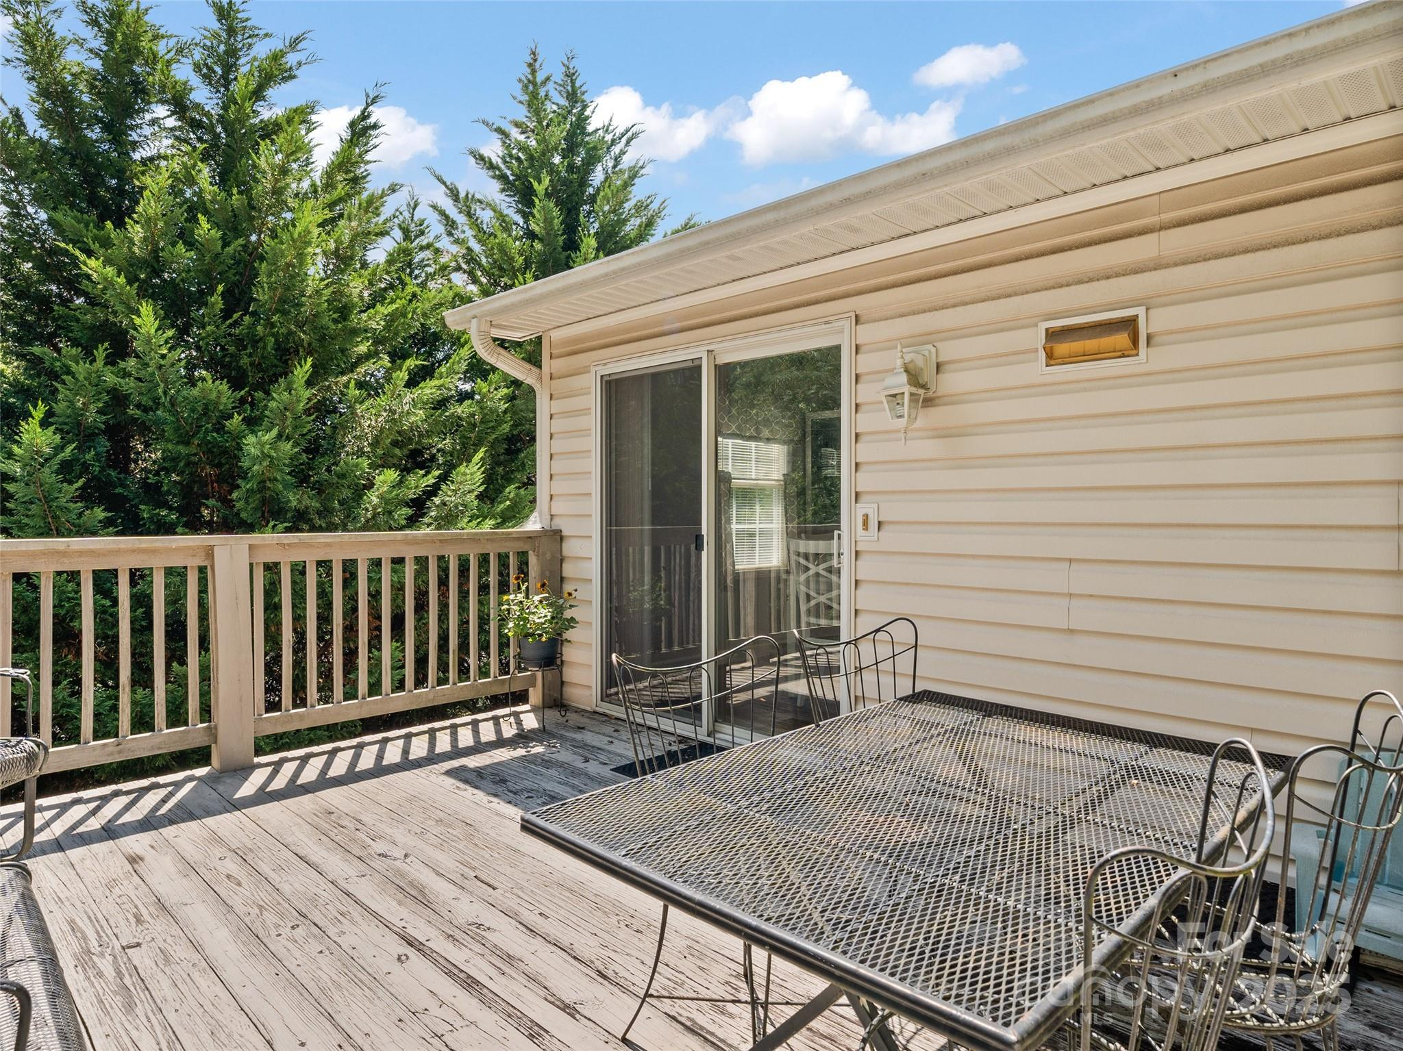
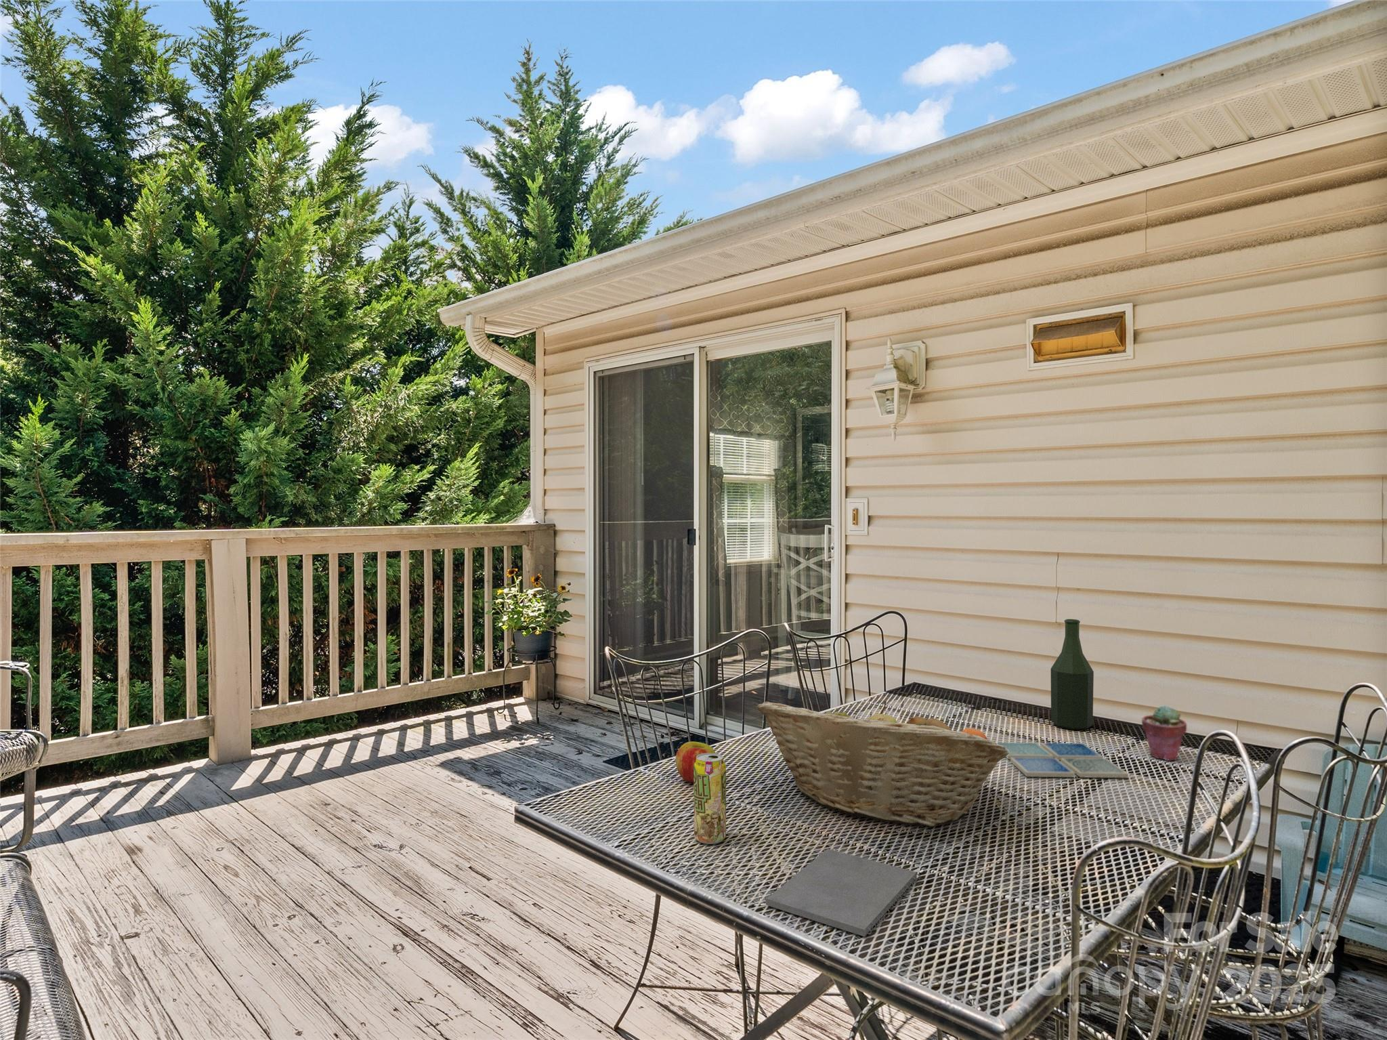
+ apple [675,741,716,783]
+ bottle [1051,618,1094,731]
+ potted succulent [1141,705,1187,761]
+ notepad [764,848,921,937]
+ fruit basket [757,700,1010,827]
+ beverage can [694,753,726,844]
+ drink coaster [996,742,1129,779]
